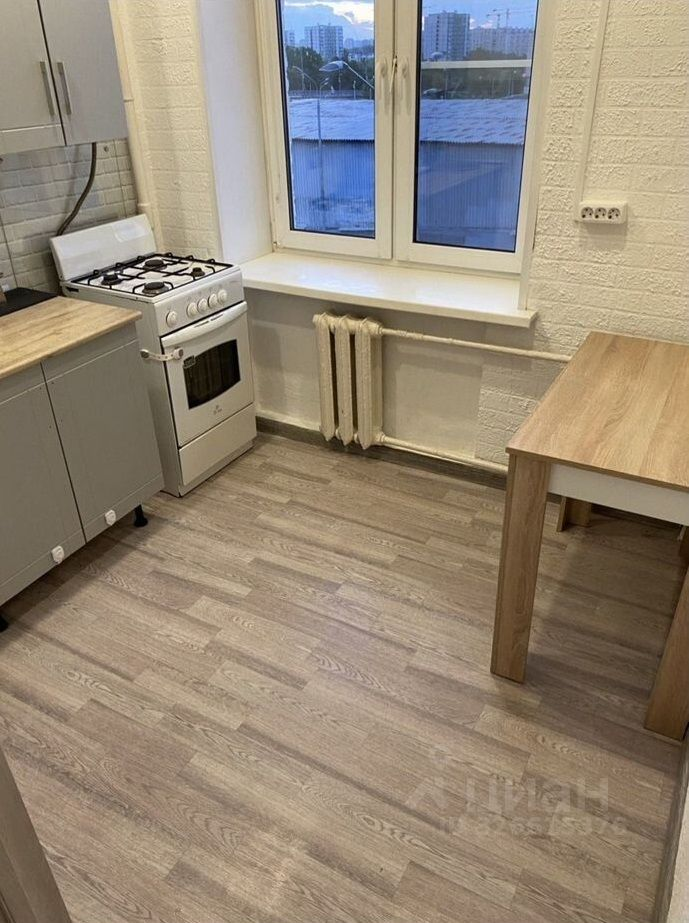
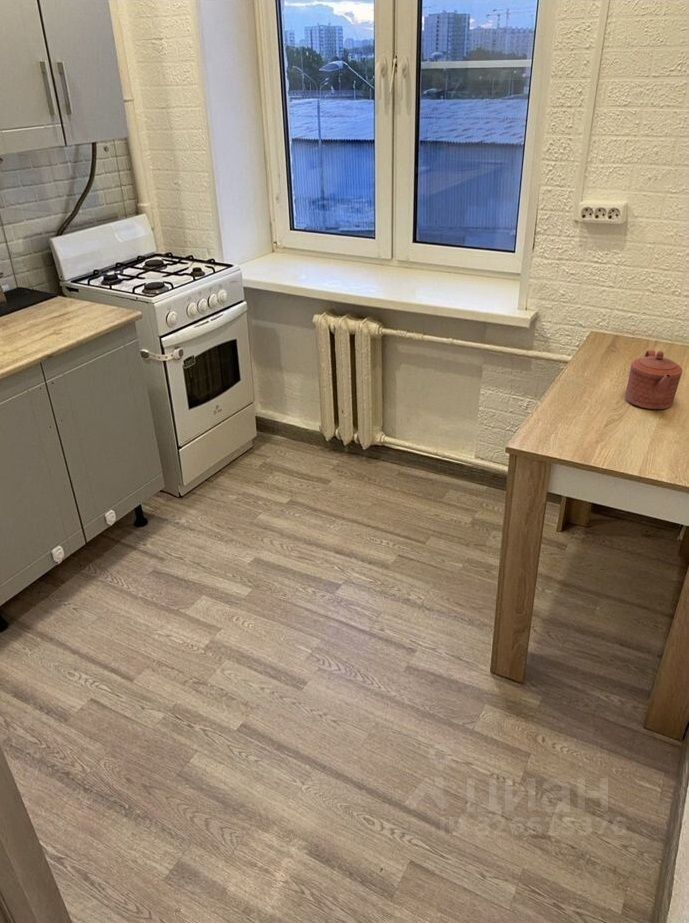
+ teapot [624,349,683,410]
